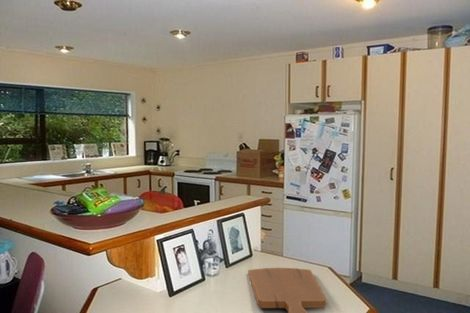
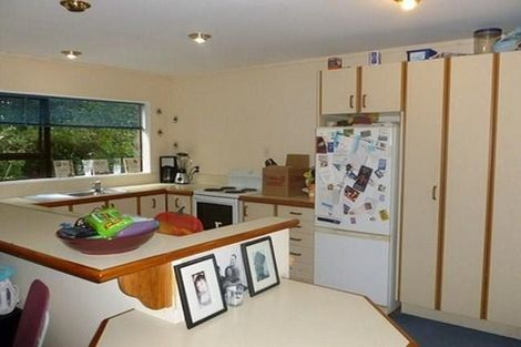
- cutting board [247,267,327,313]
